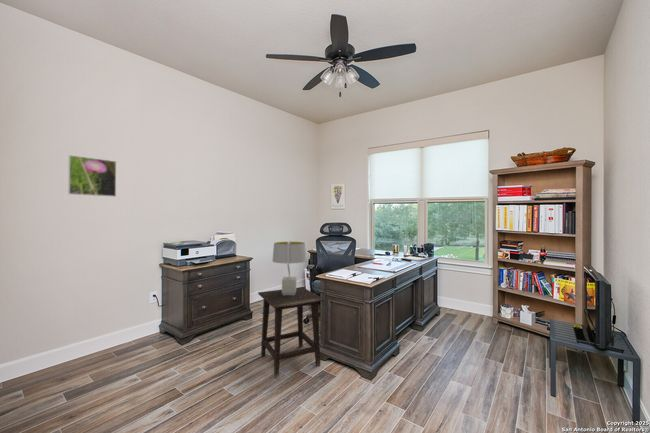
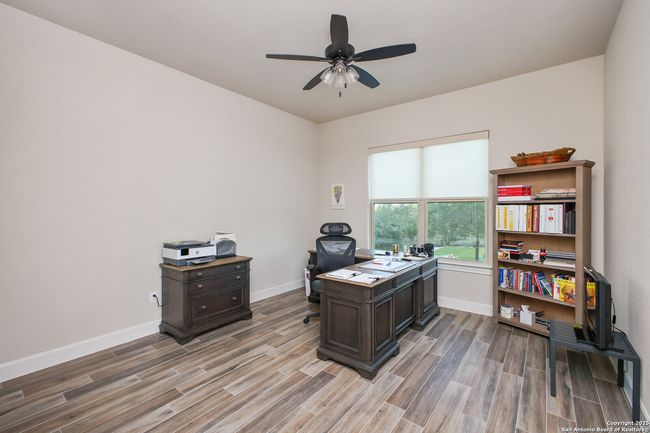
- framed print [67,154,117,198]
- table lamp [272,240,307,295]
- side table [257,286,325,378]
